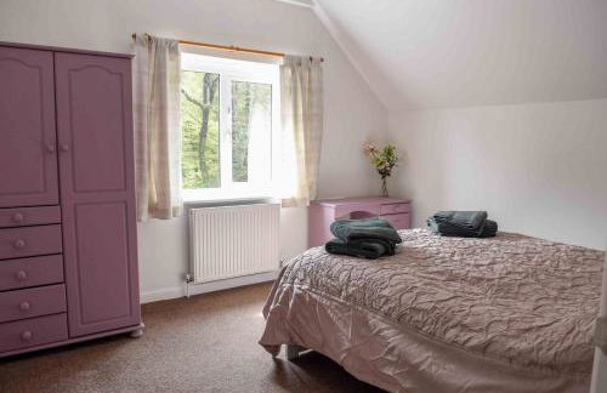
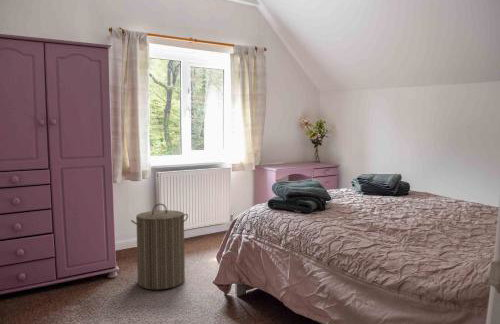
+ laundry hamper [130,203,189,291]
